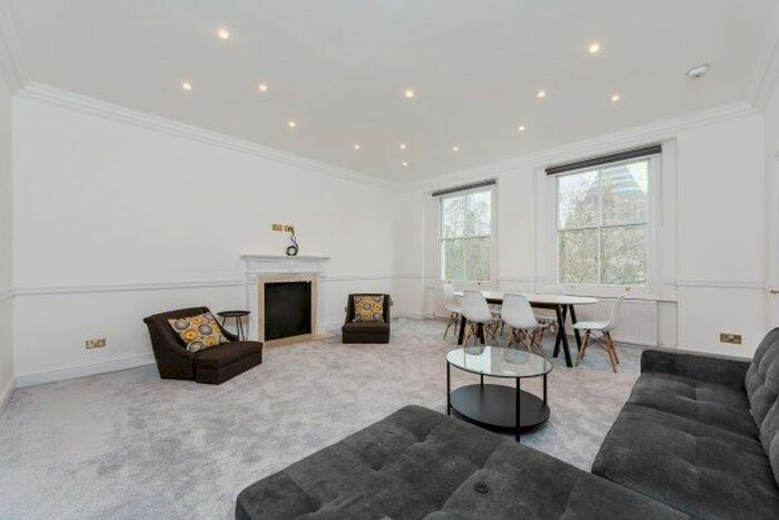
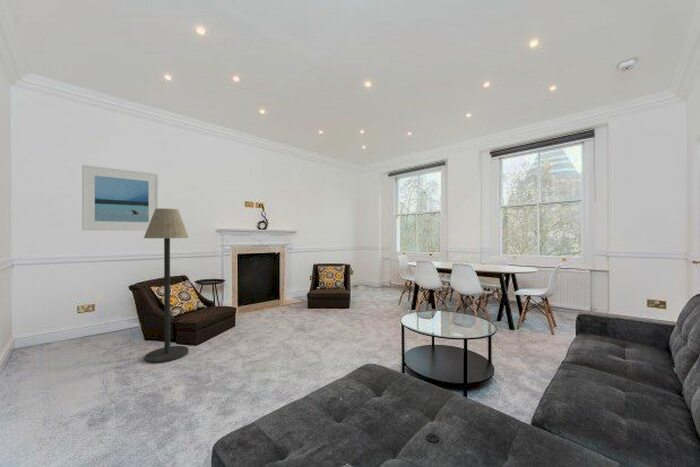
+ floor lamp [143,207,190,364]
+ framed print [81,164,159,231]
